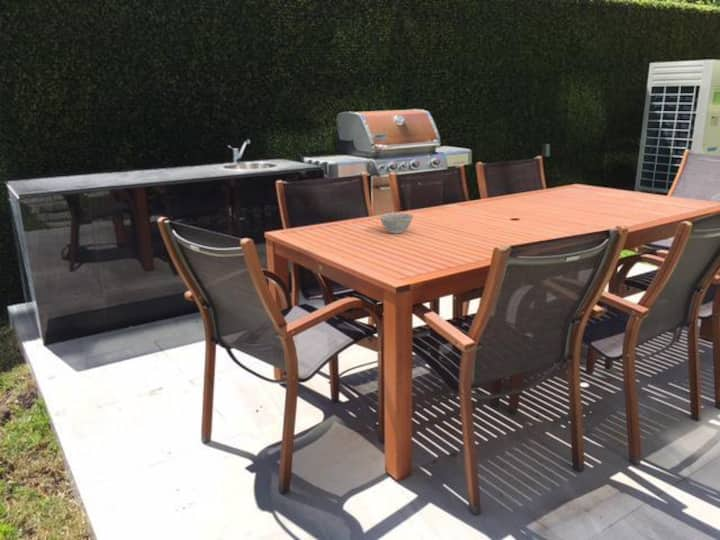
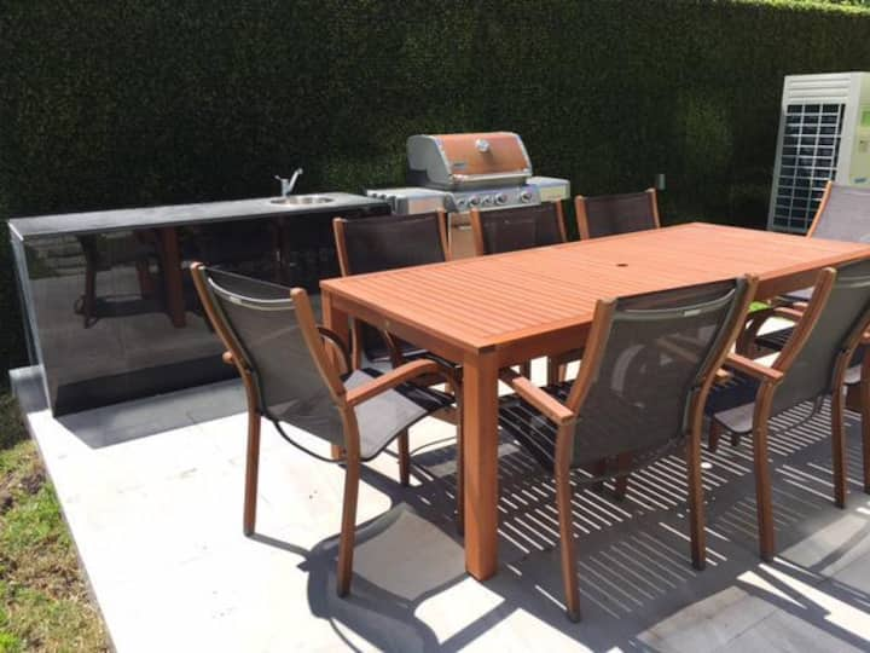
- bowl [378,212,414,234]
